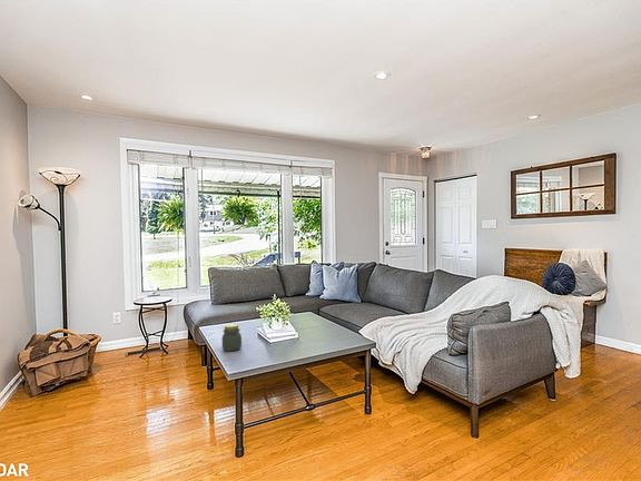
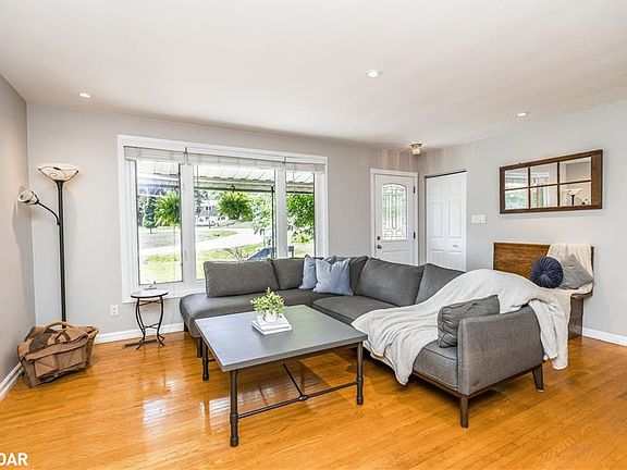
- jar [221,323,243,352]
